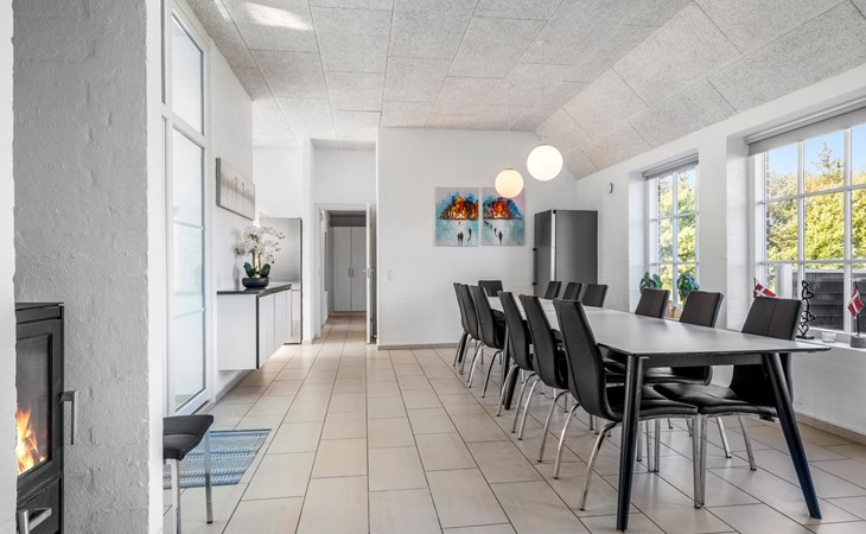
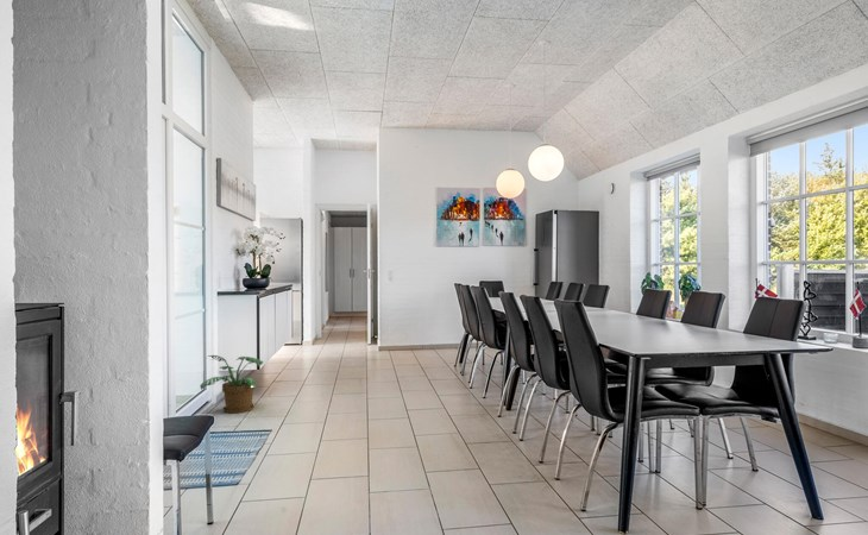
+ potted plant [199,354,264,414]
